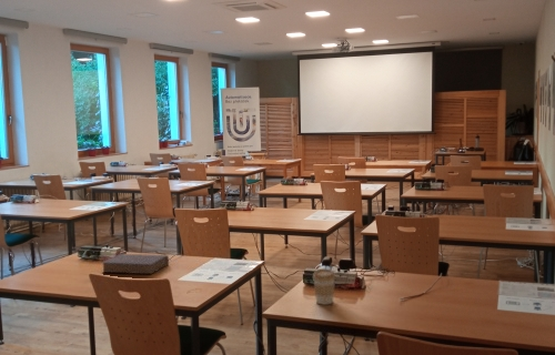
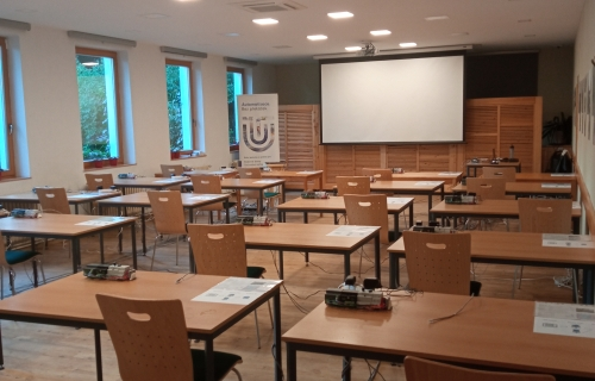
- coffee cup [312,267,336,306]
- book [101,253,170,275]
